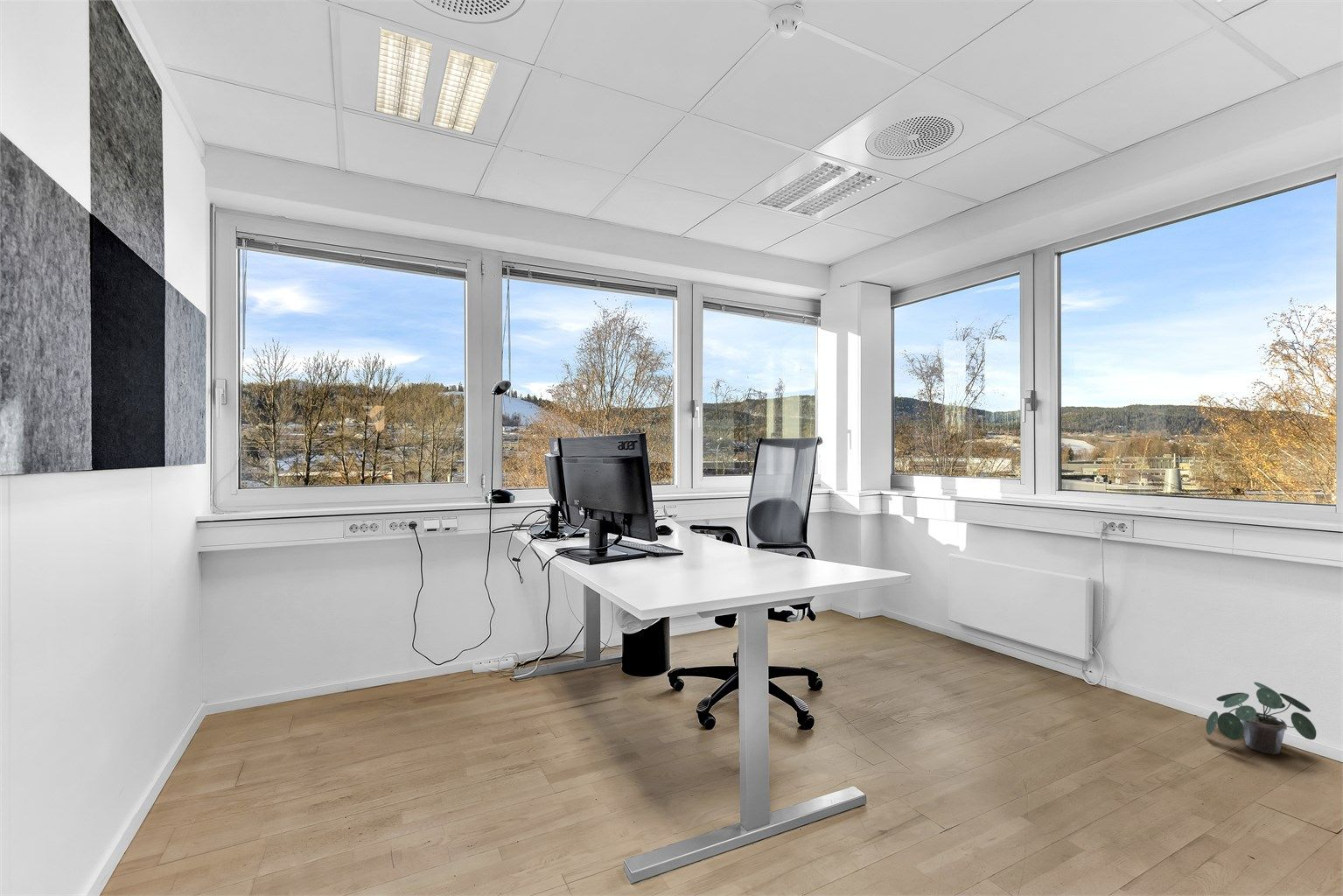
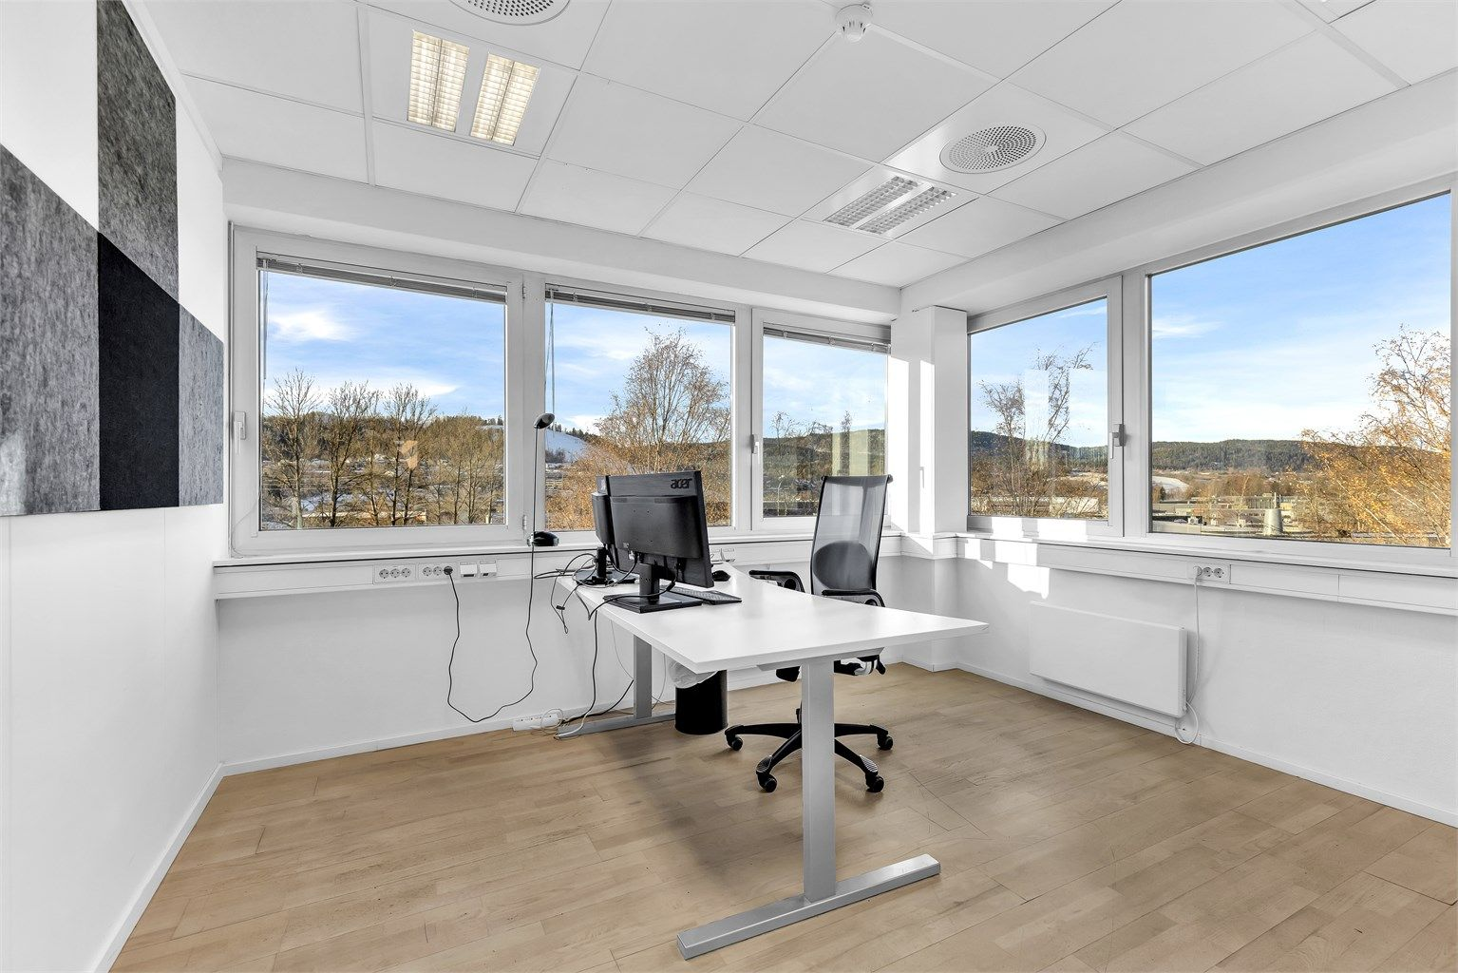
- potted plant [1206,682,1317,755]
